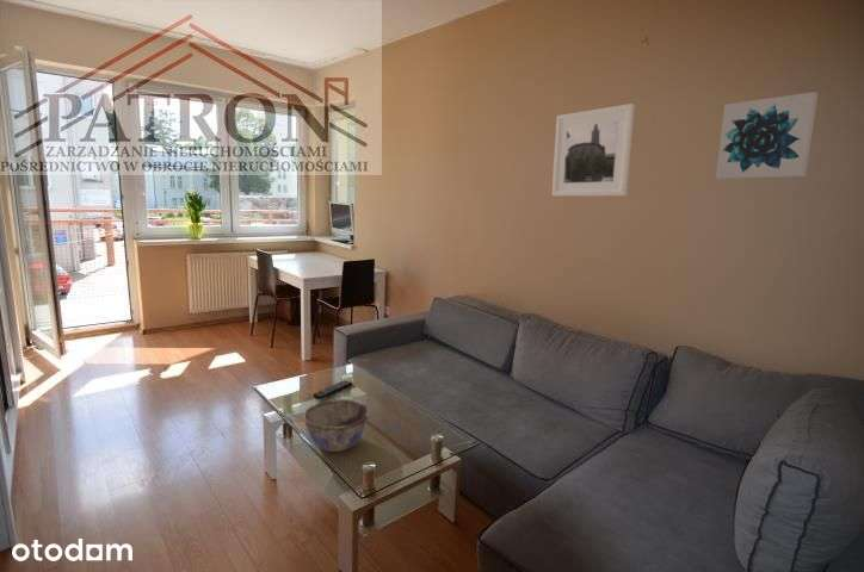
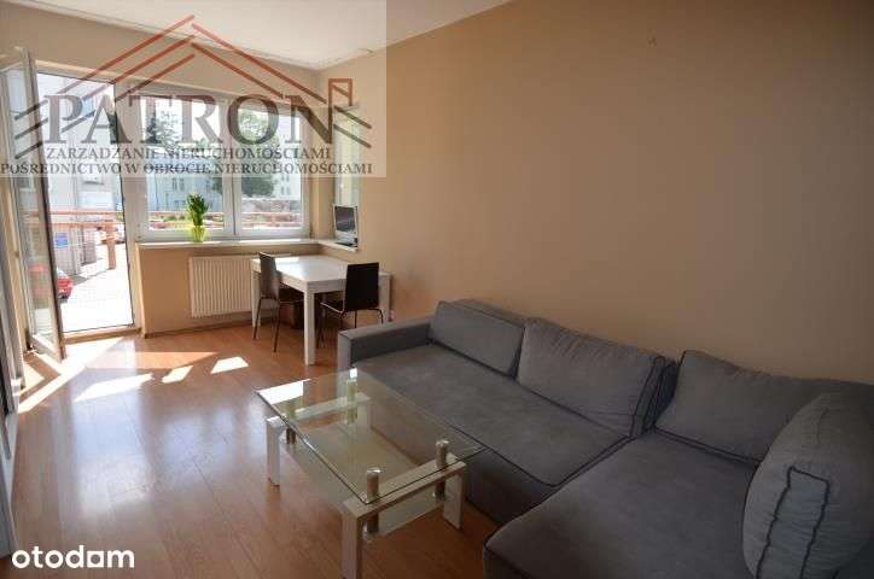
- bowl [302,398,370,453]
- wall art [715,91,819,180]
- remote control [311,379,353,400]
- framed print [551,102,636,197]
